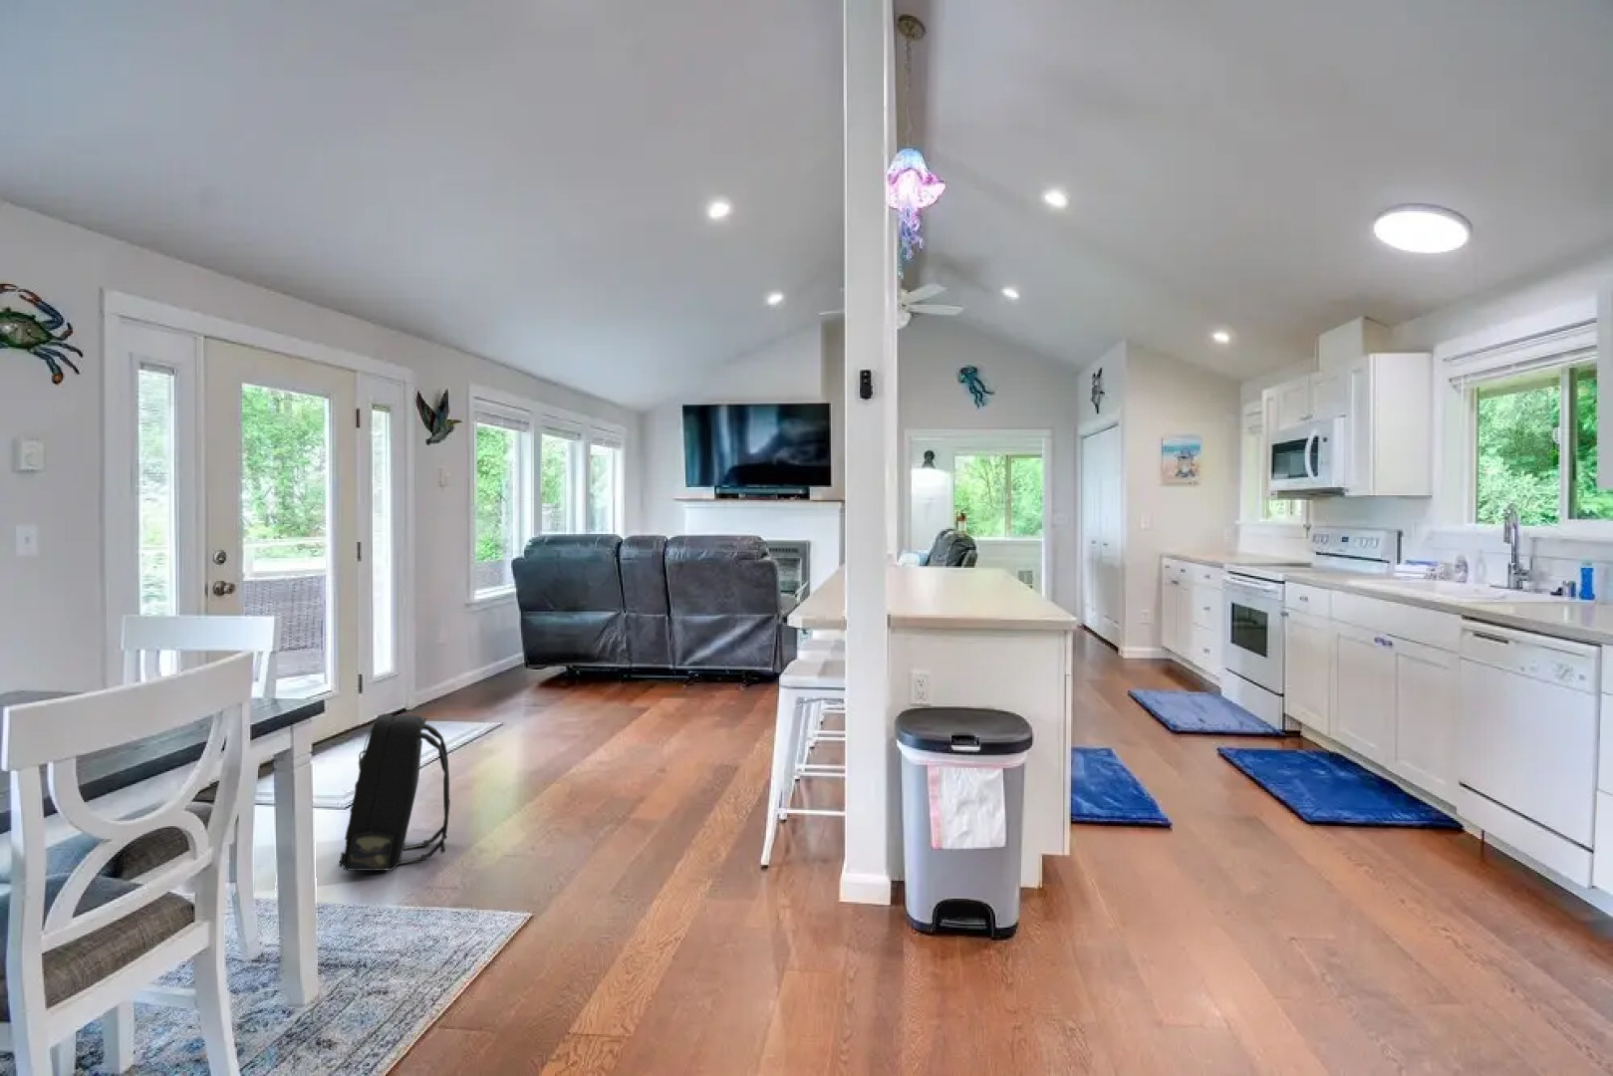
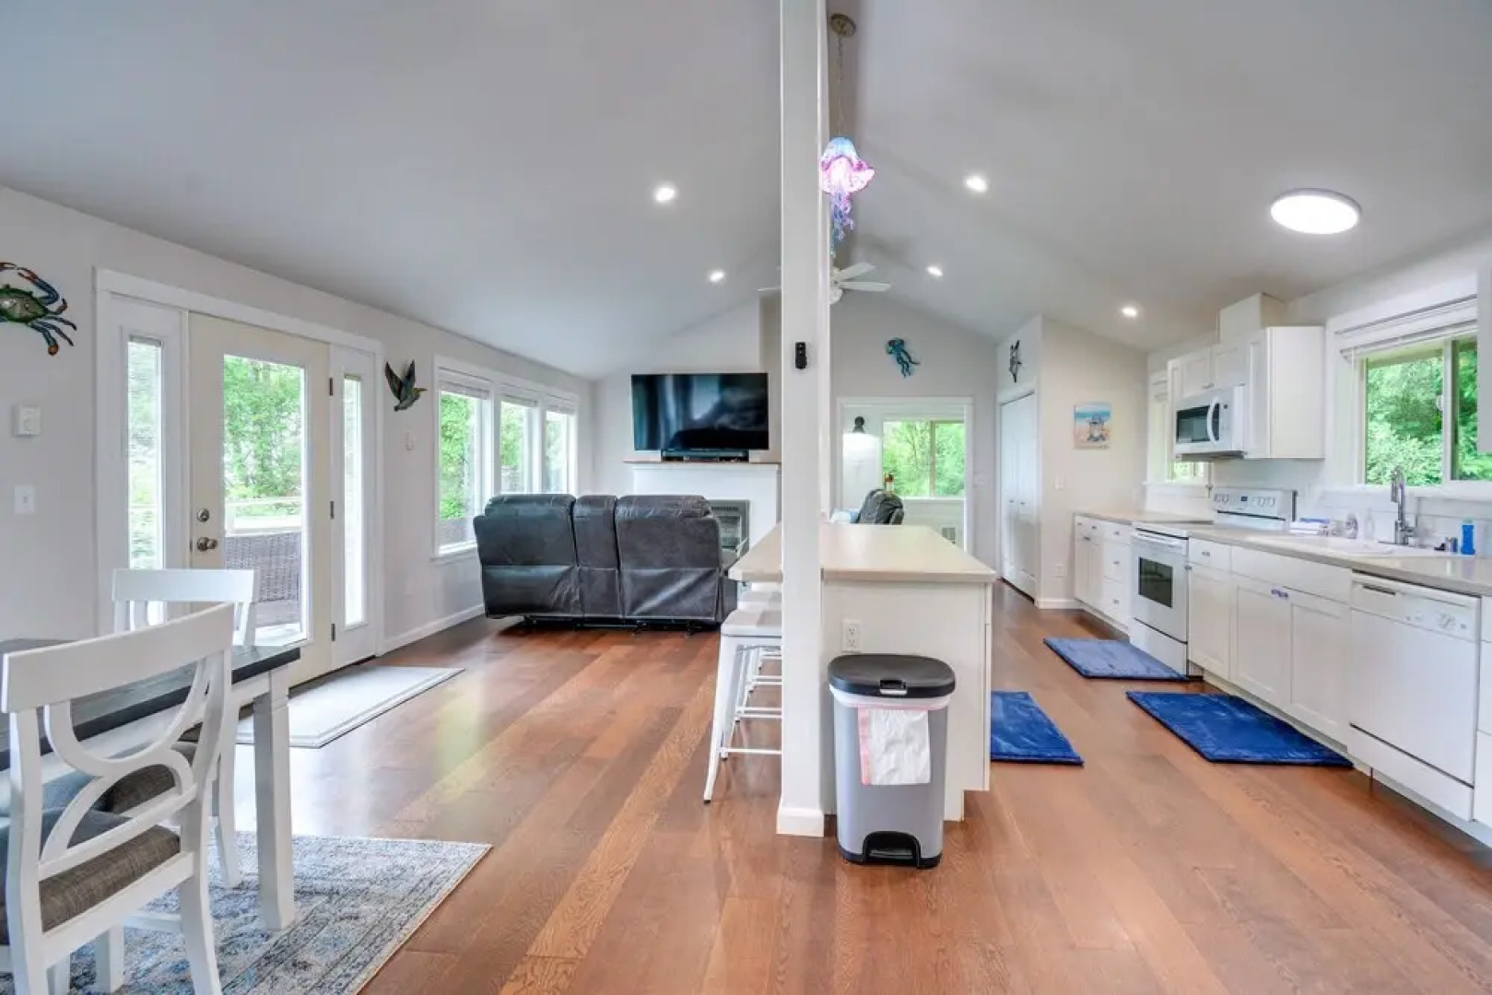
- backpack [337,712,452,872]
